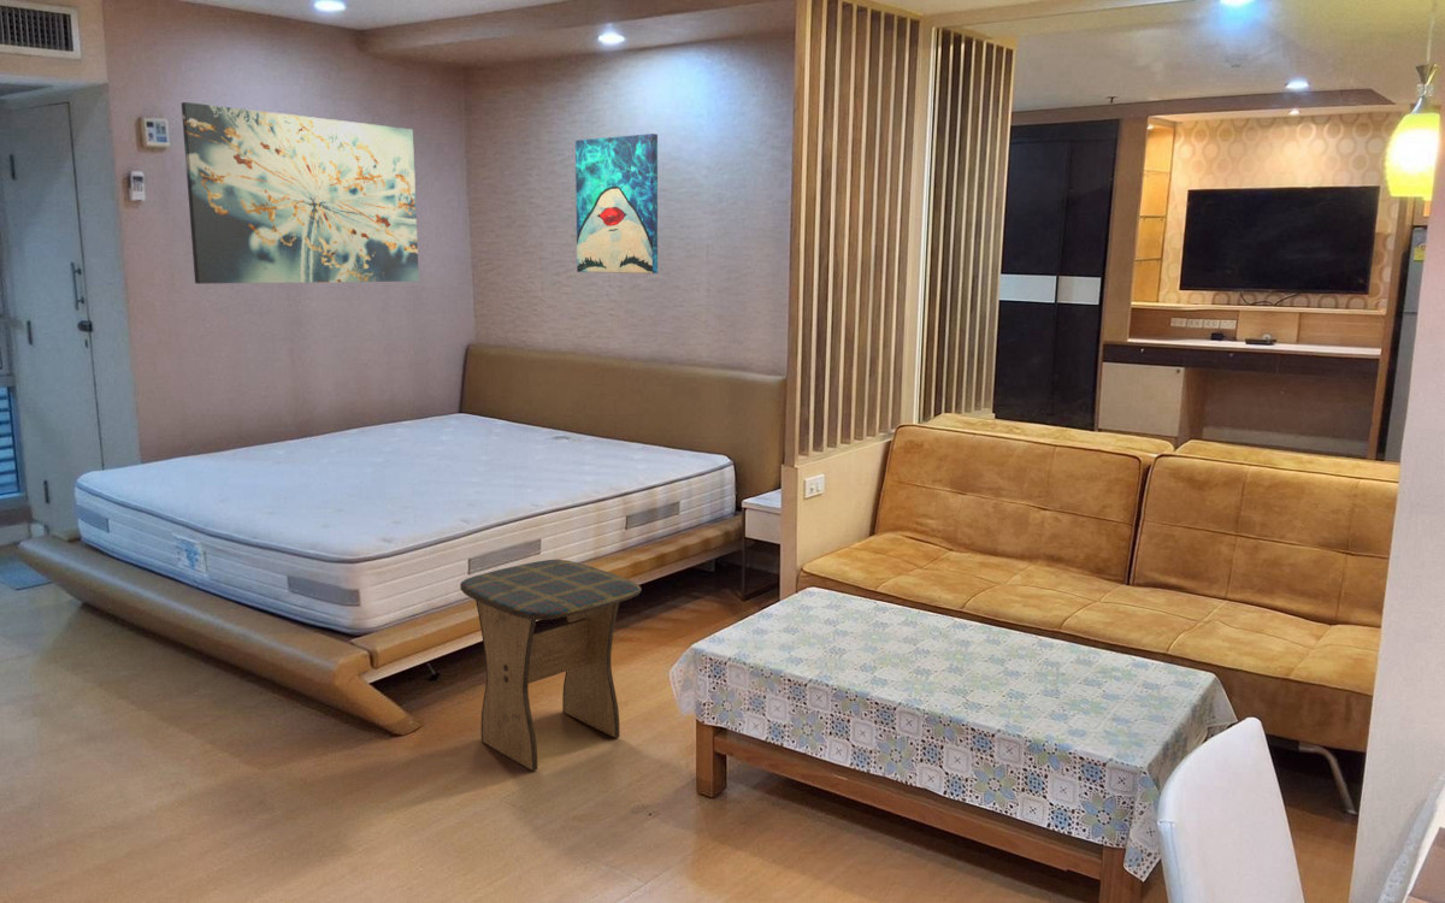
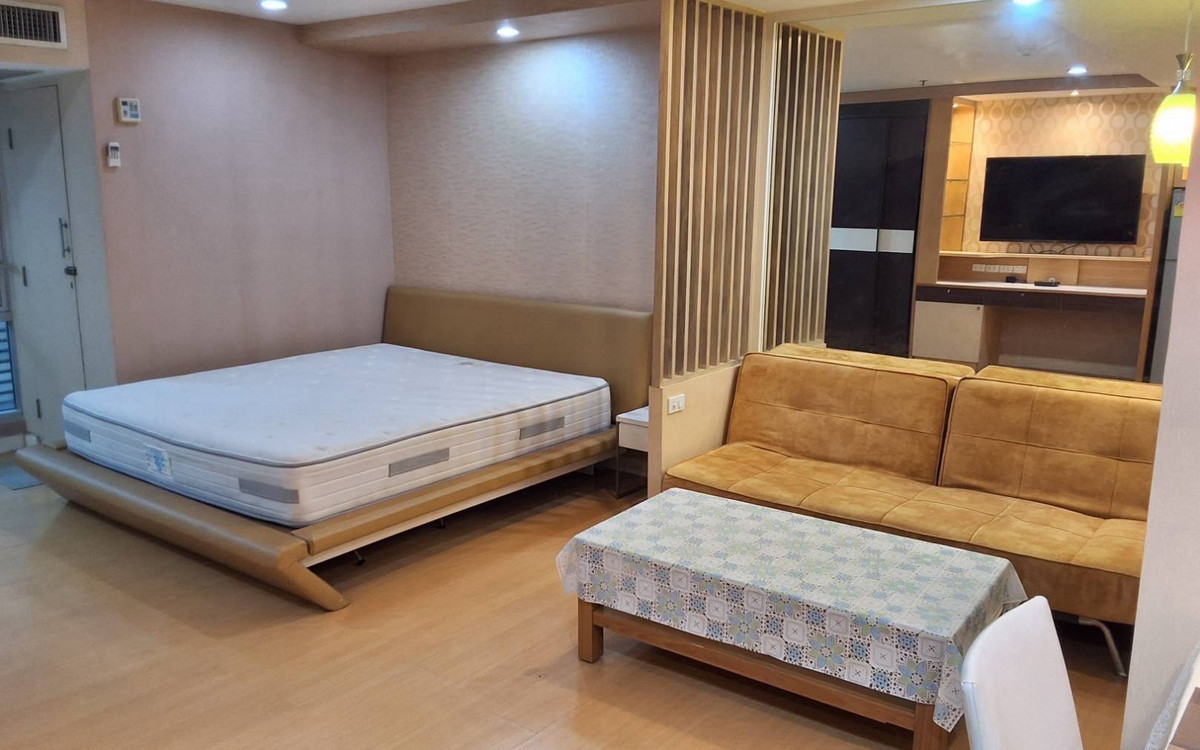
- wall art [181,101,420,285]
- wall art [574,132,659,275]
- stool [459,557,643,772]
